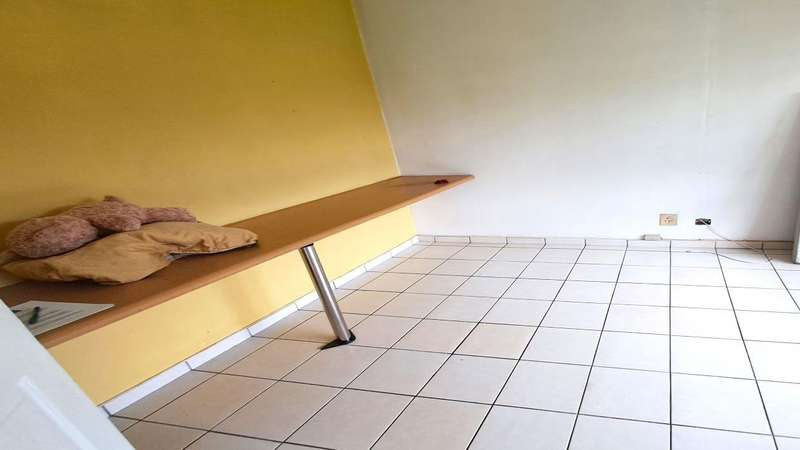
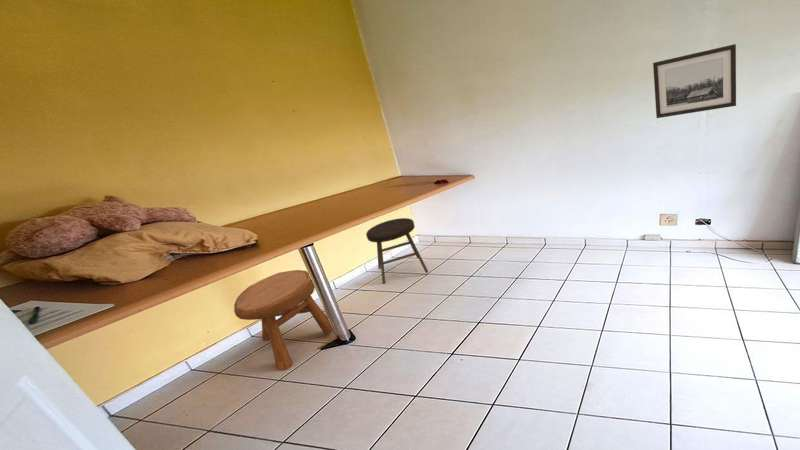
+ stool [365,217,429,285]
+ stool [233,269,334,372]
+ wall art [652,43,737,119]
